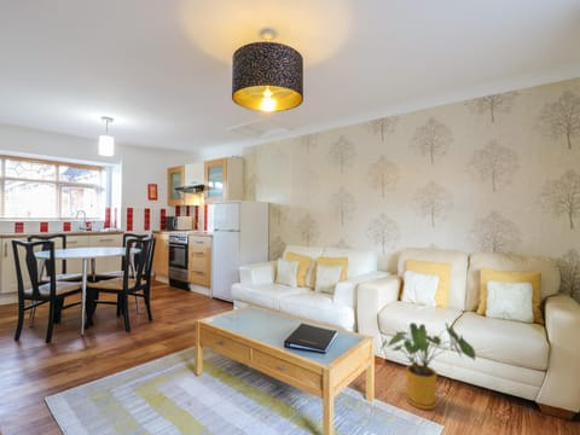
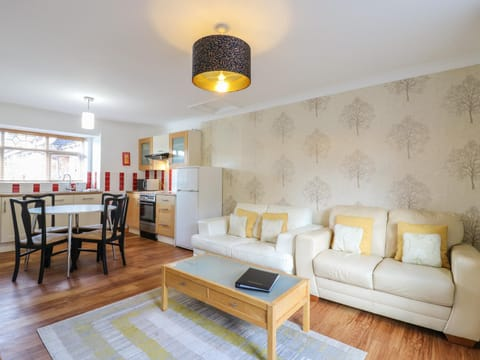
- house plant [379,321,477,411]
